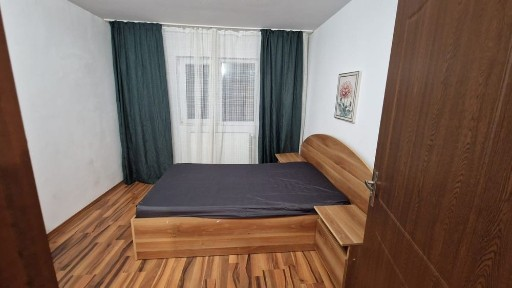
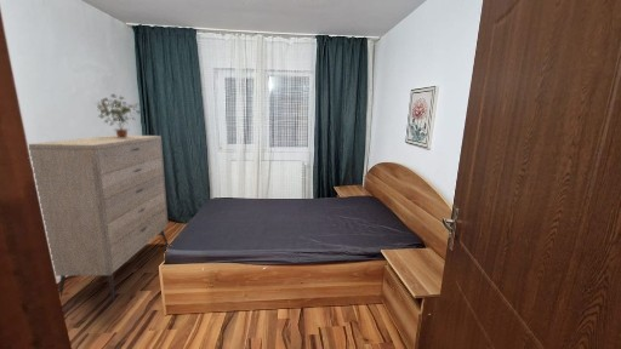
+ dresser [28,135,170,302]
+ potted plant [95,93,142,138]
